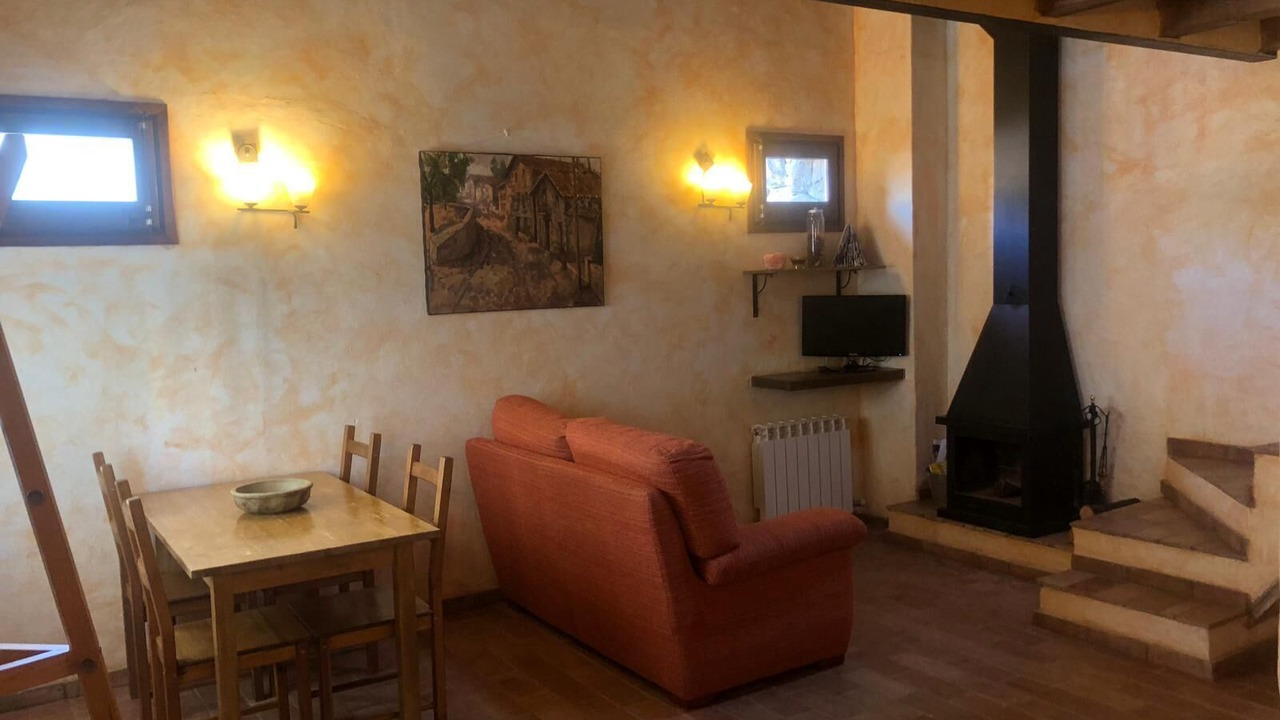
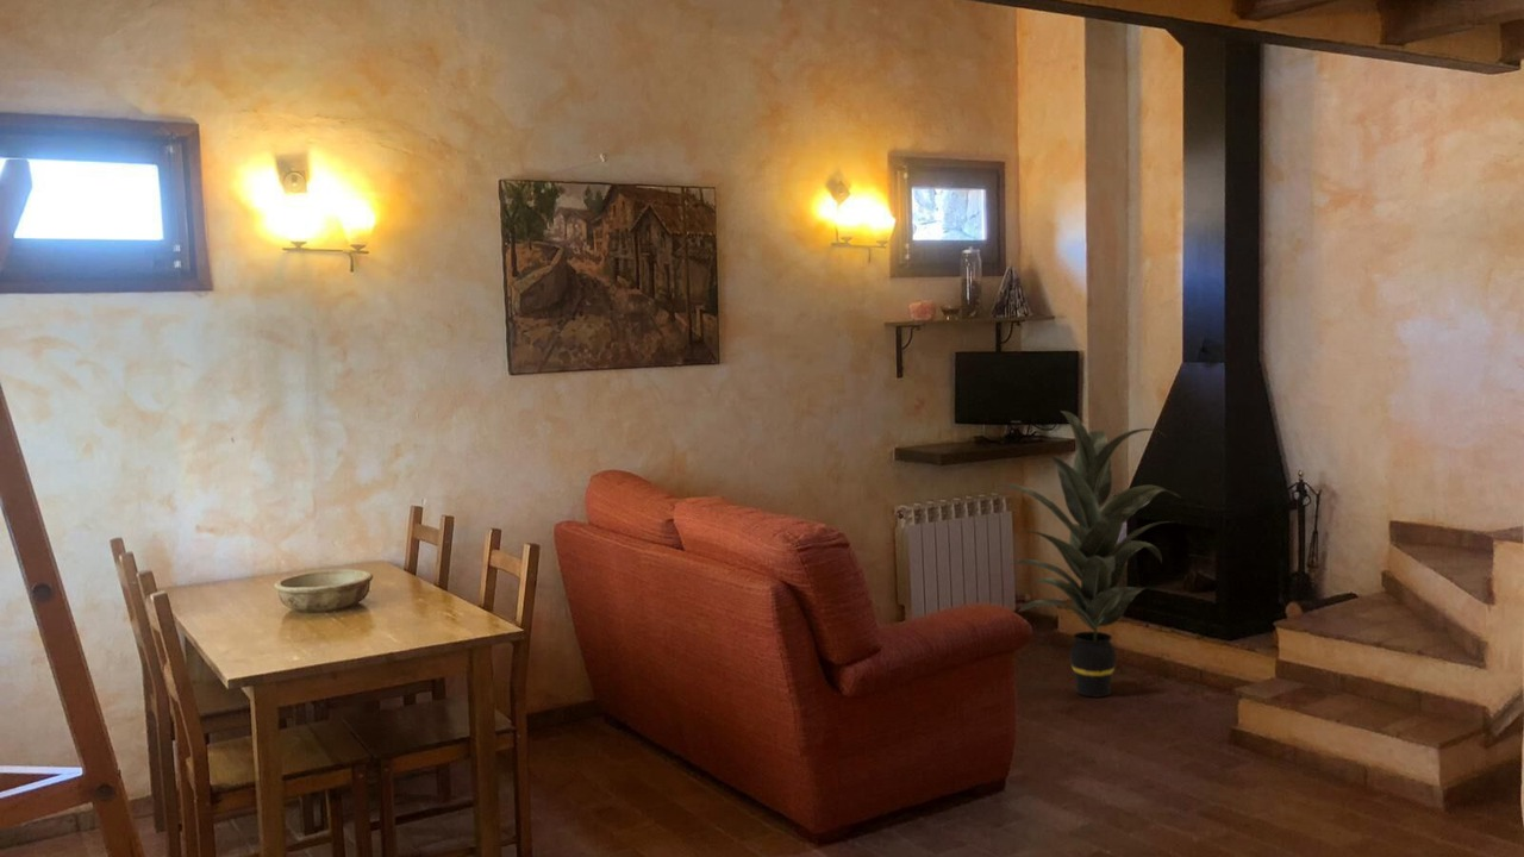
+ indoor plant [988,409,1181,699]
